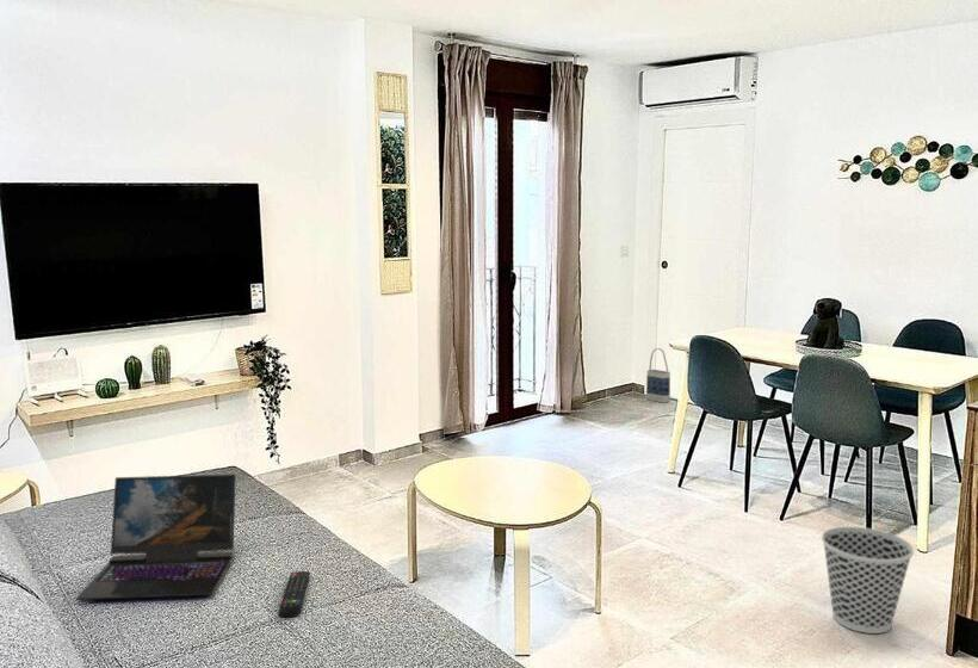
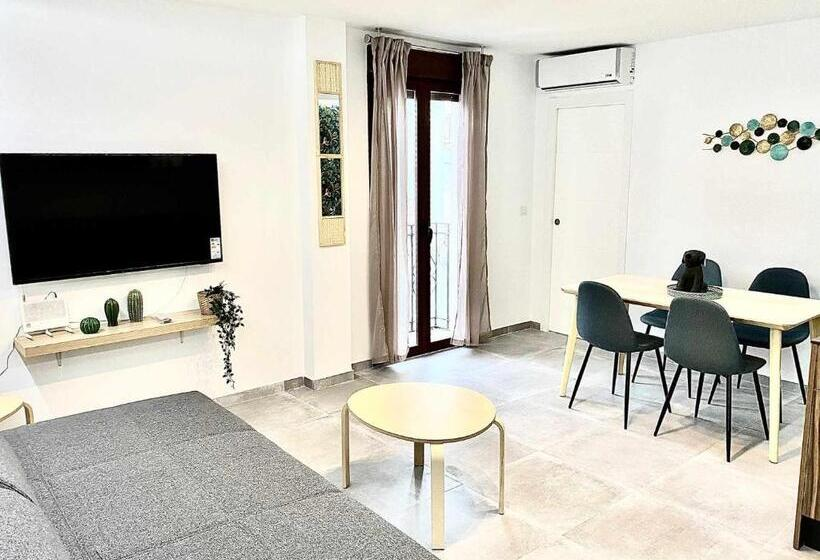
- wastebasket [821,526,915,635]
- laptop [75,472,237,601]
- bag [645,347,671,404]
- remote control [277,570,311,618]
